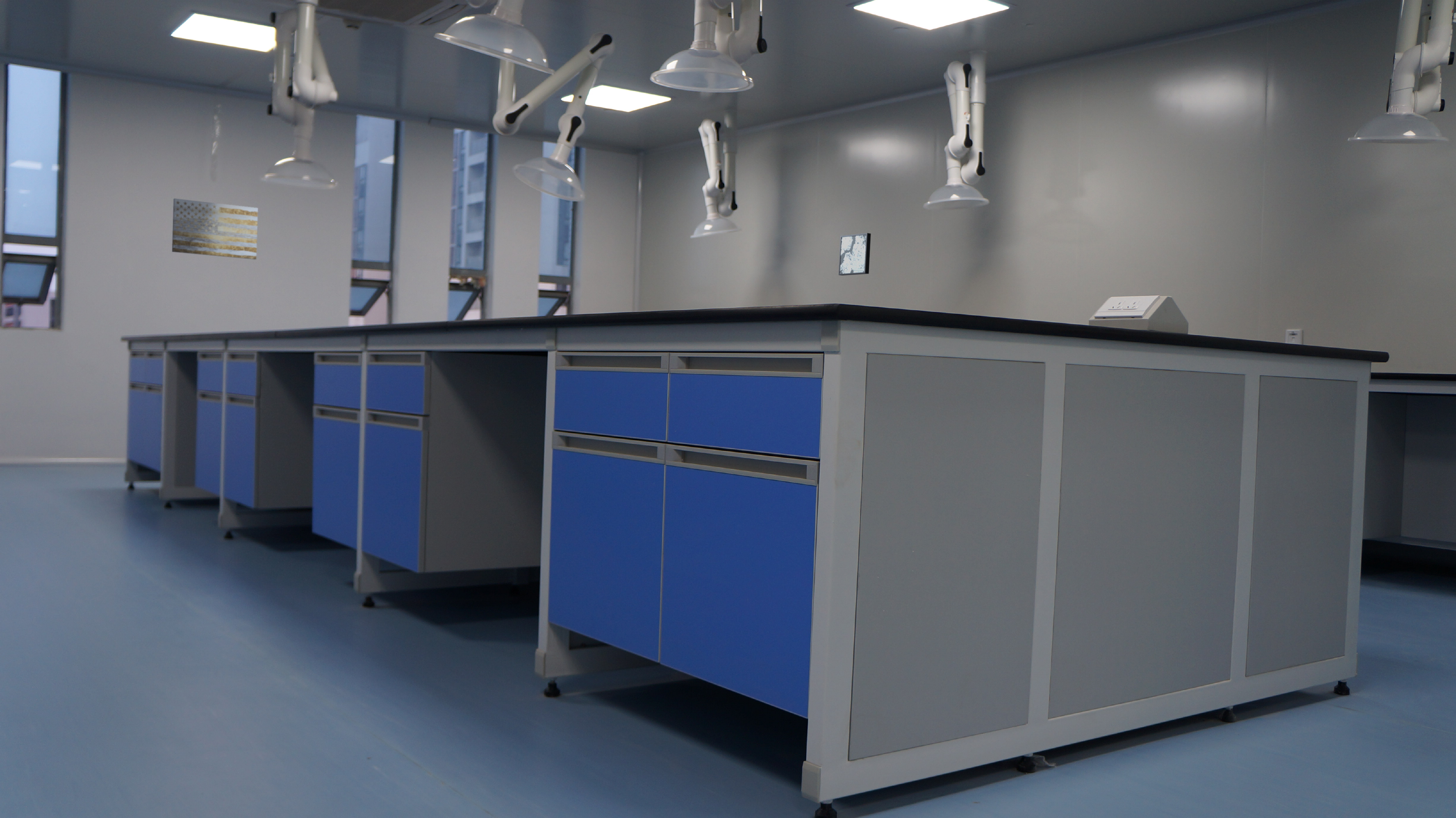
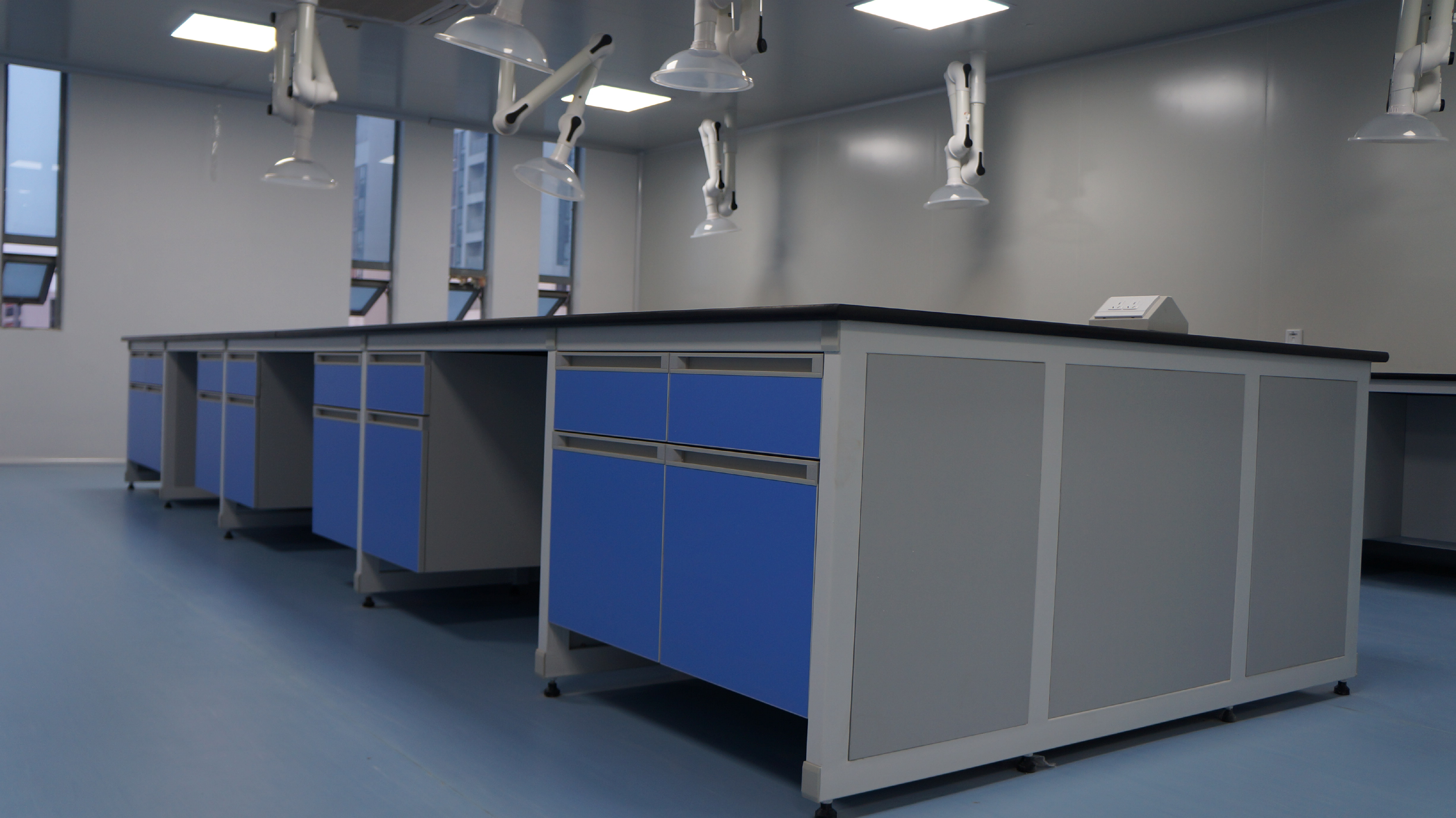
- wall art [838,232,871,276]
- wall art [172,198,258,260]
